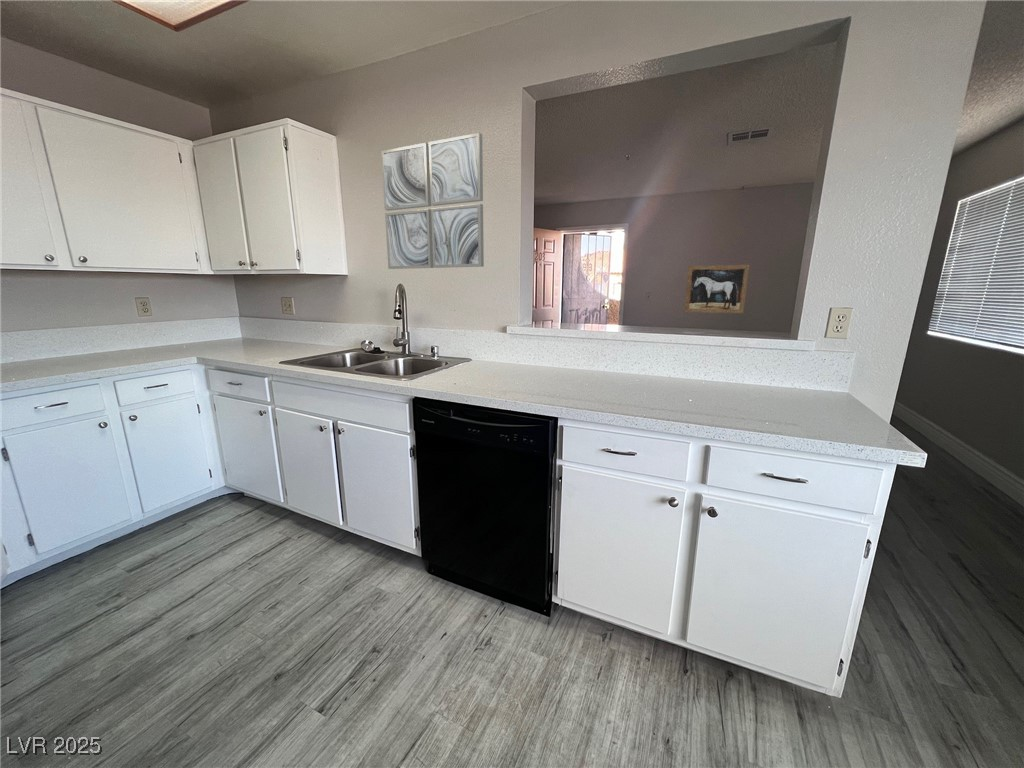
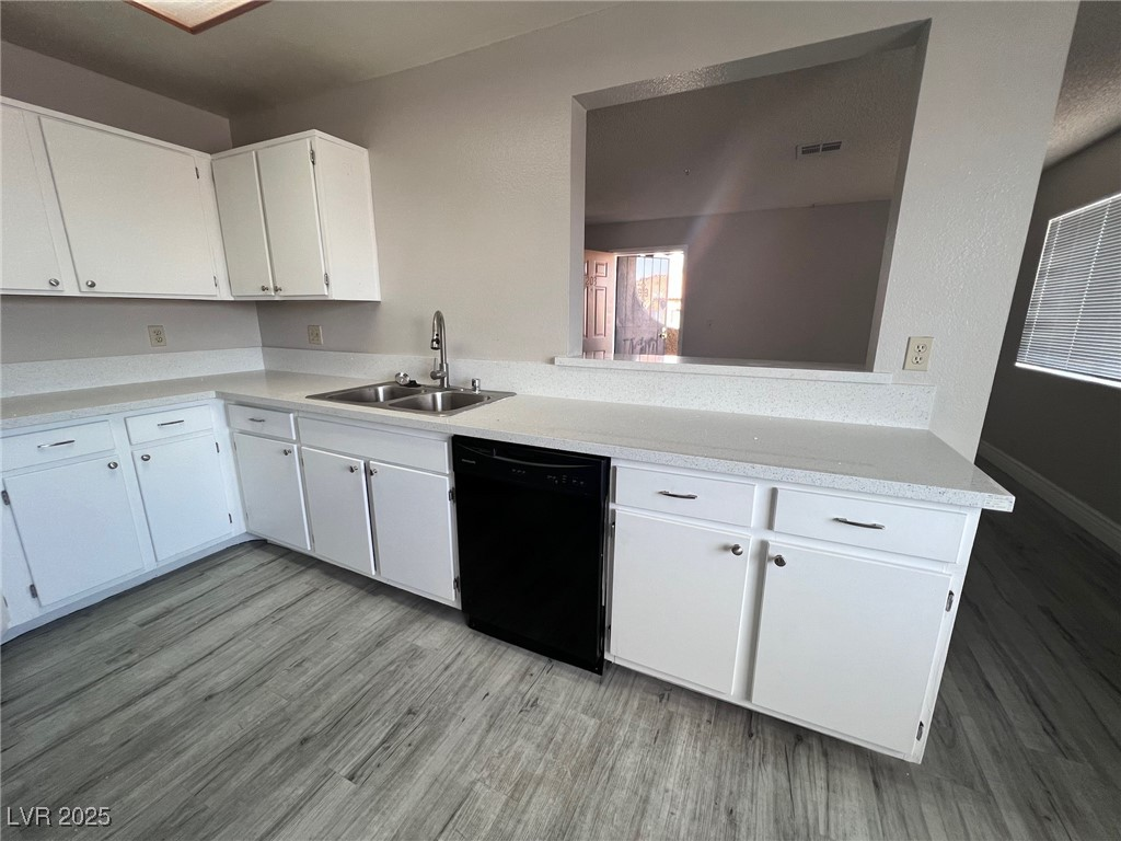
- wall art [380,132,485,270]
- wall art [683,264,750,314]
